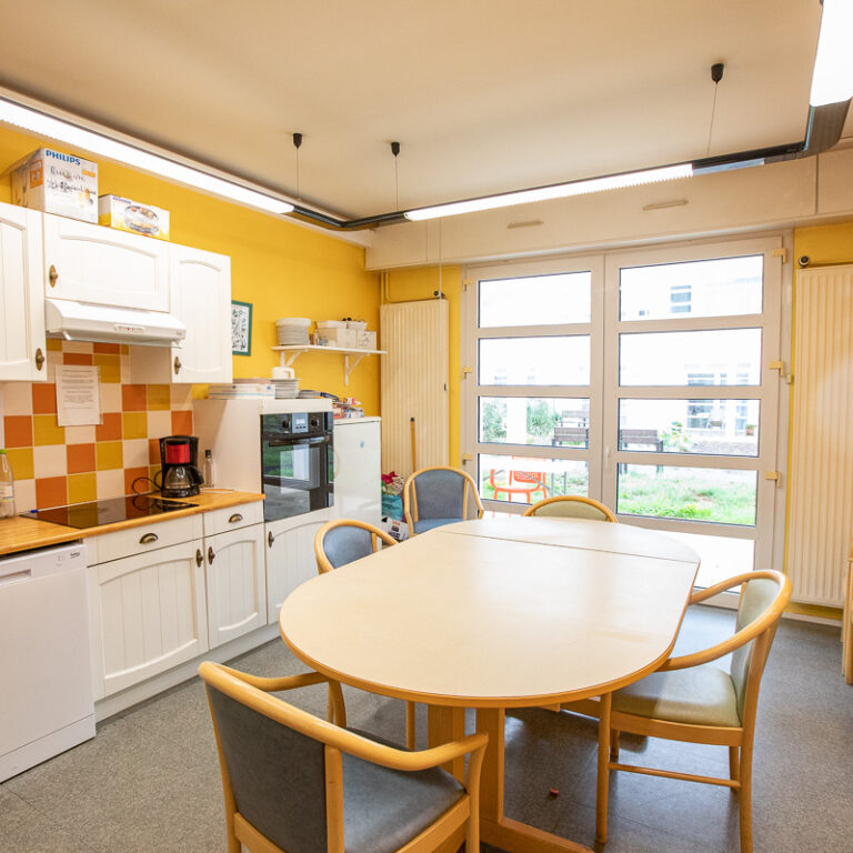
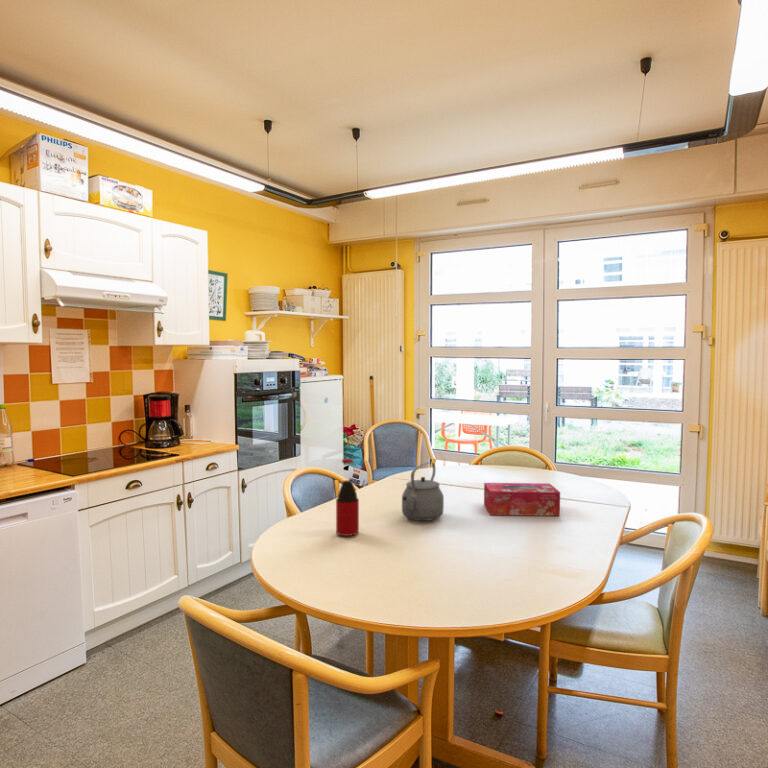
+ bottle [335,458,360,537]
+ tea kettle [401,461,445,522]
+ tissue box [483,482,561,517]
